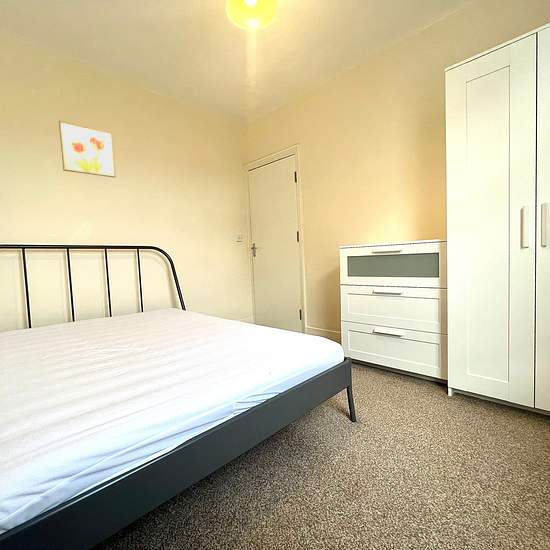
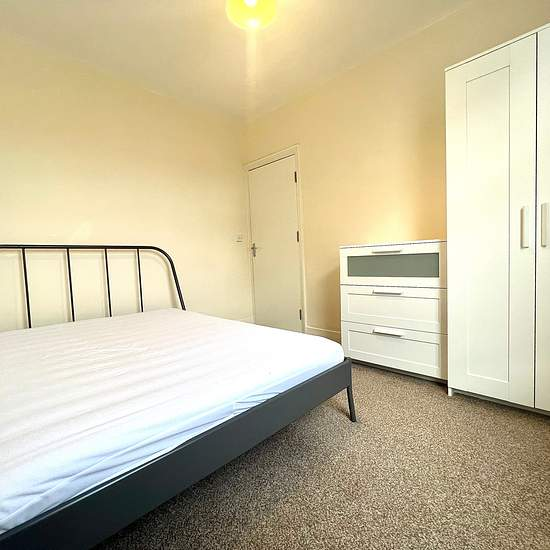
- wall art [58,120,117,179]
